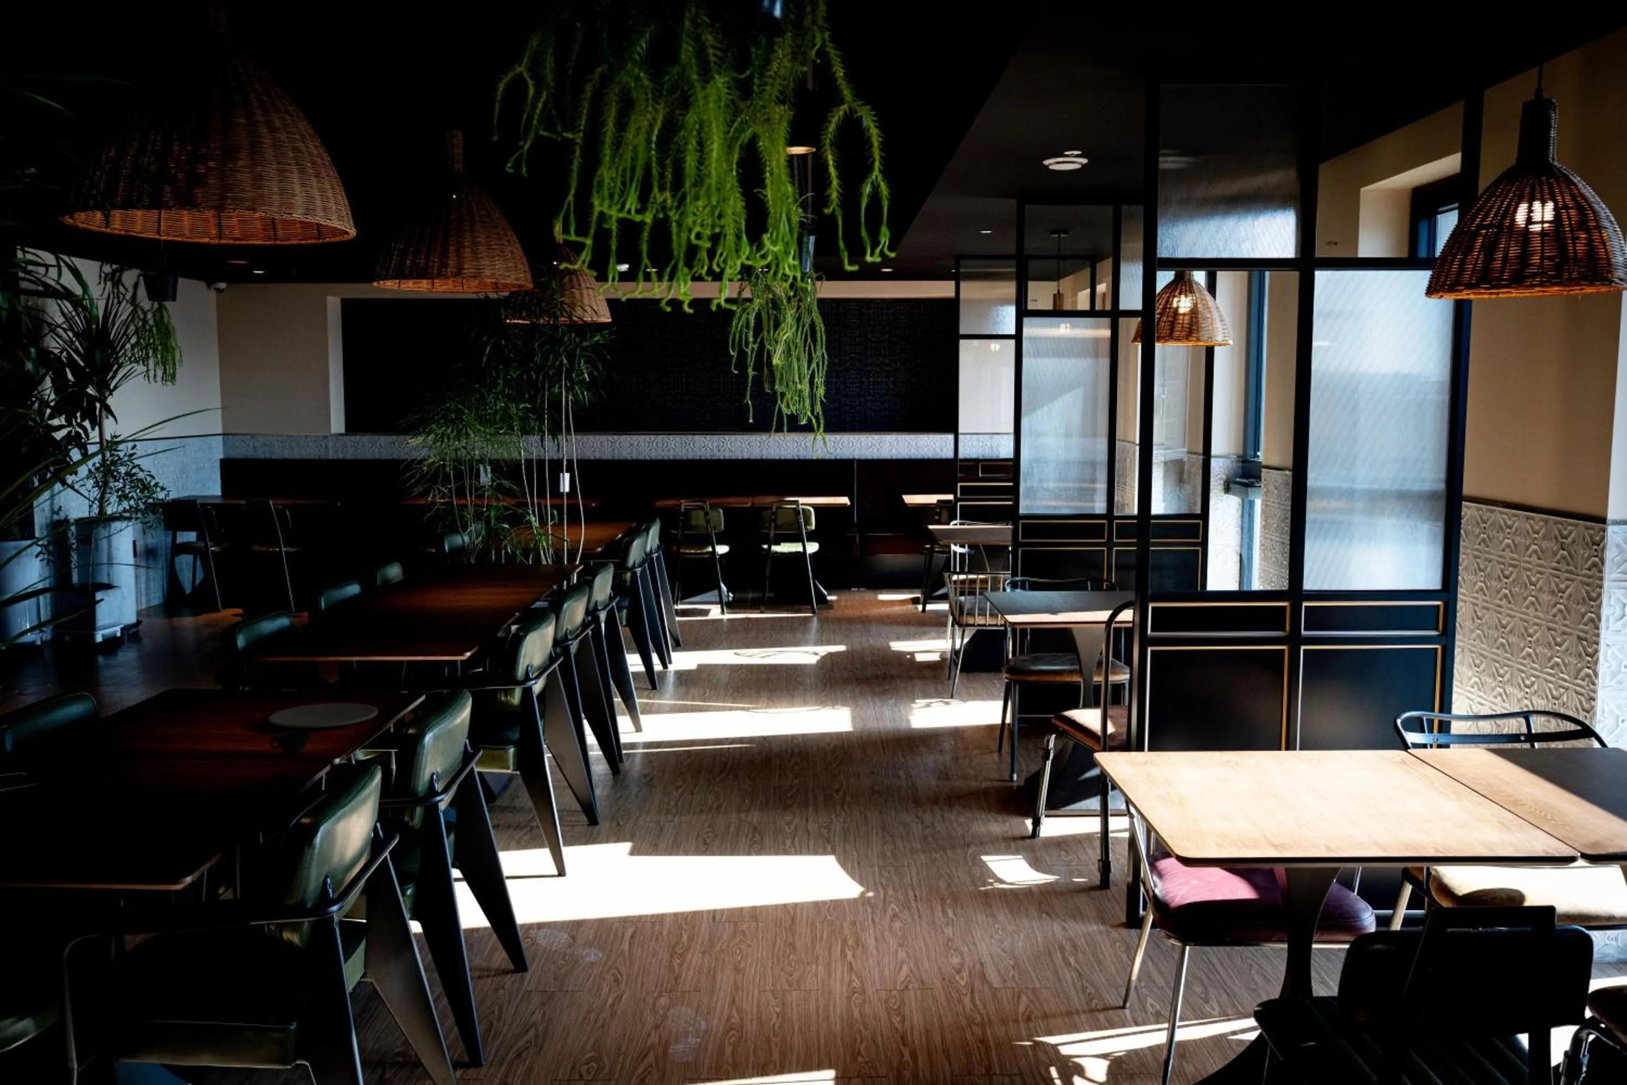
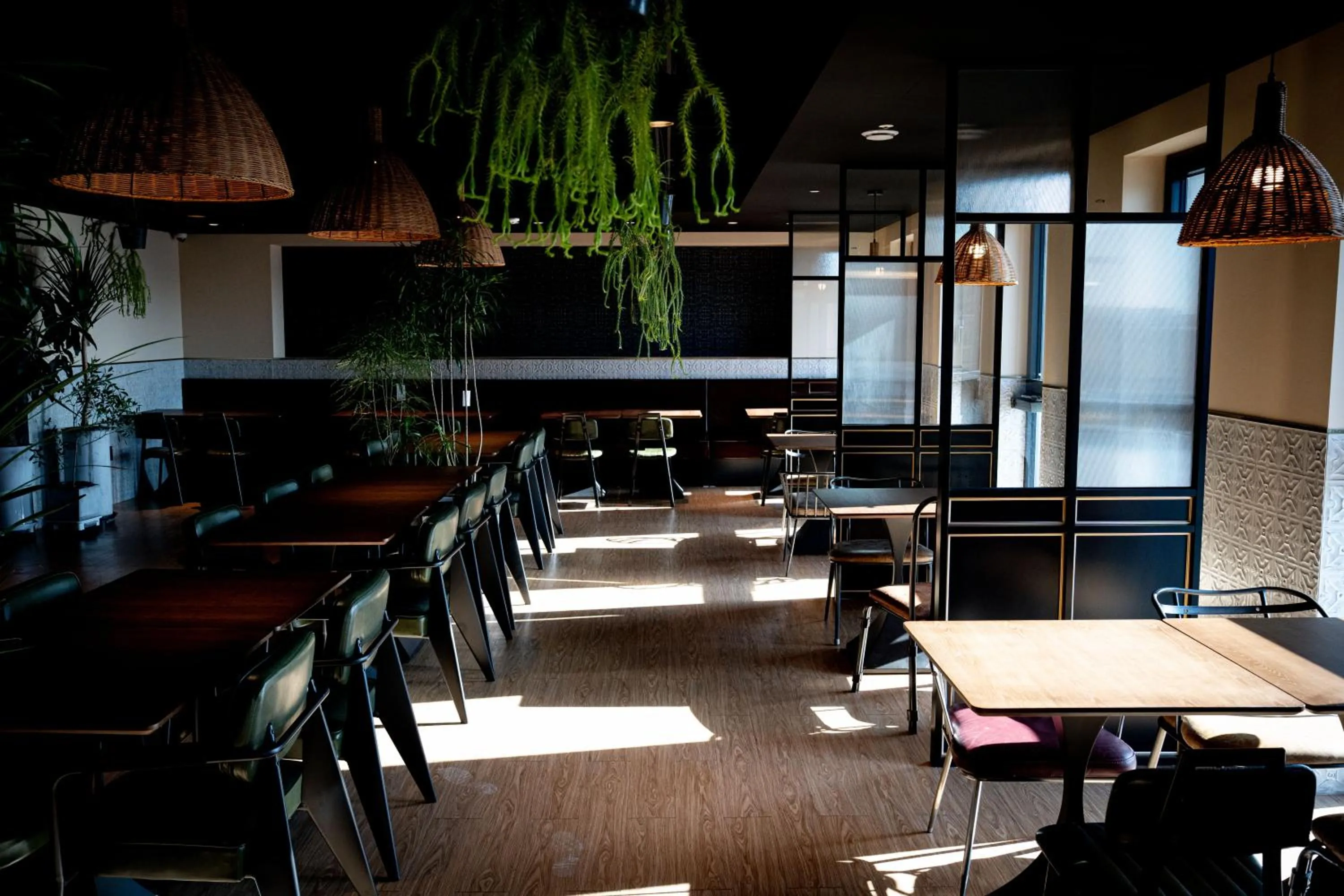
- plate [268,702,378,729]
- cup [269,730,312,756]
